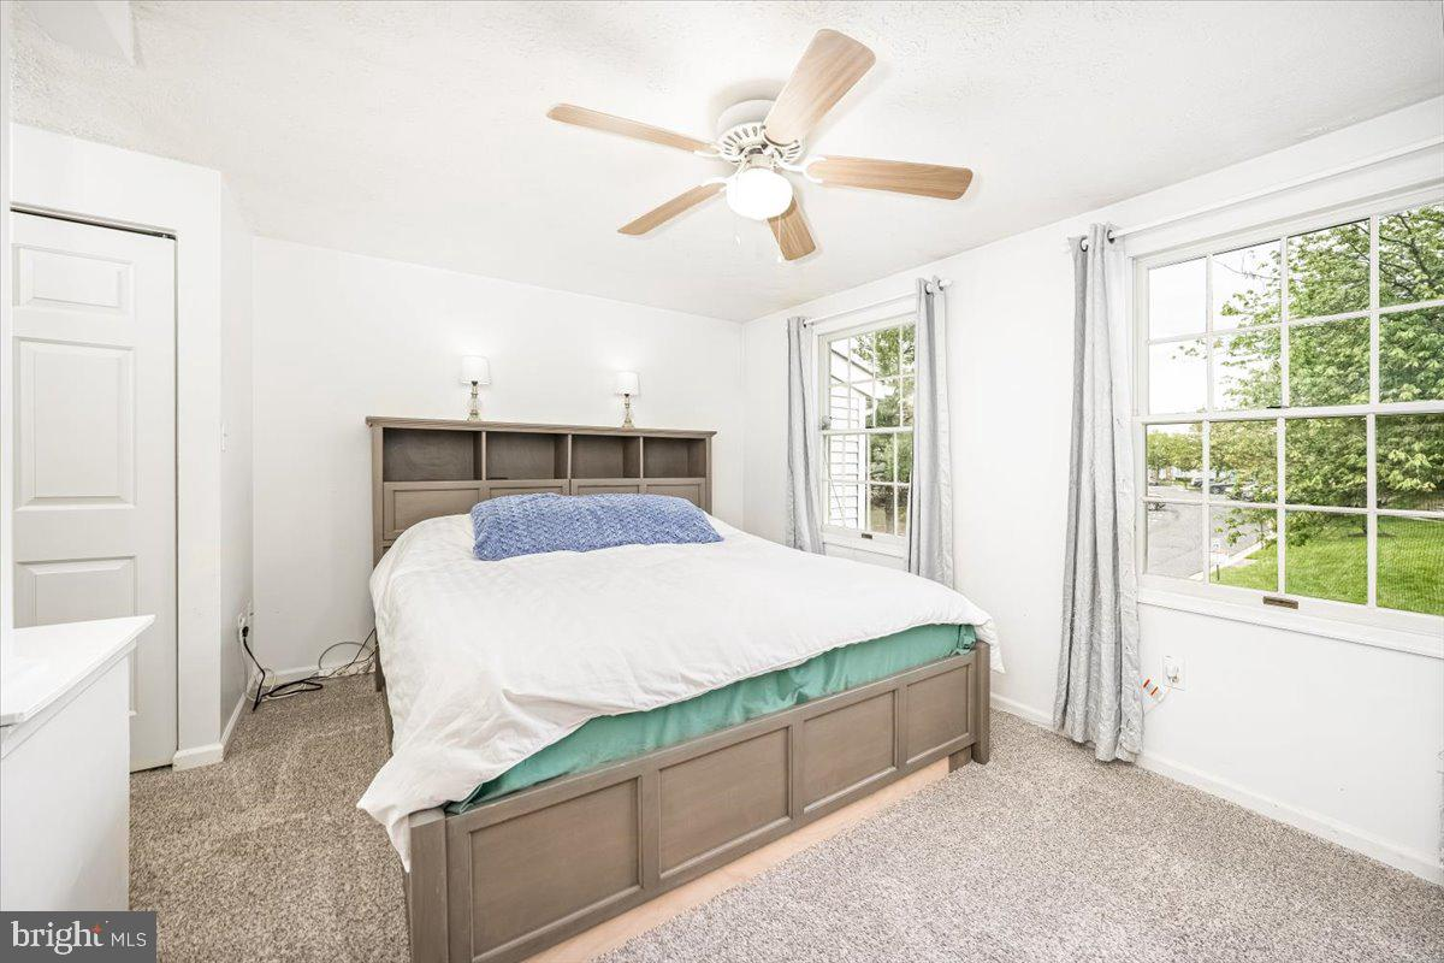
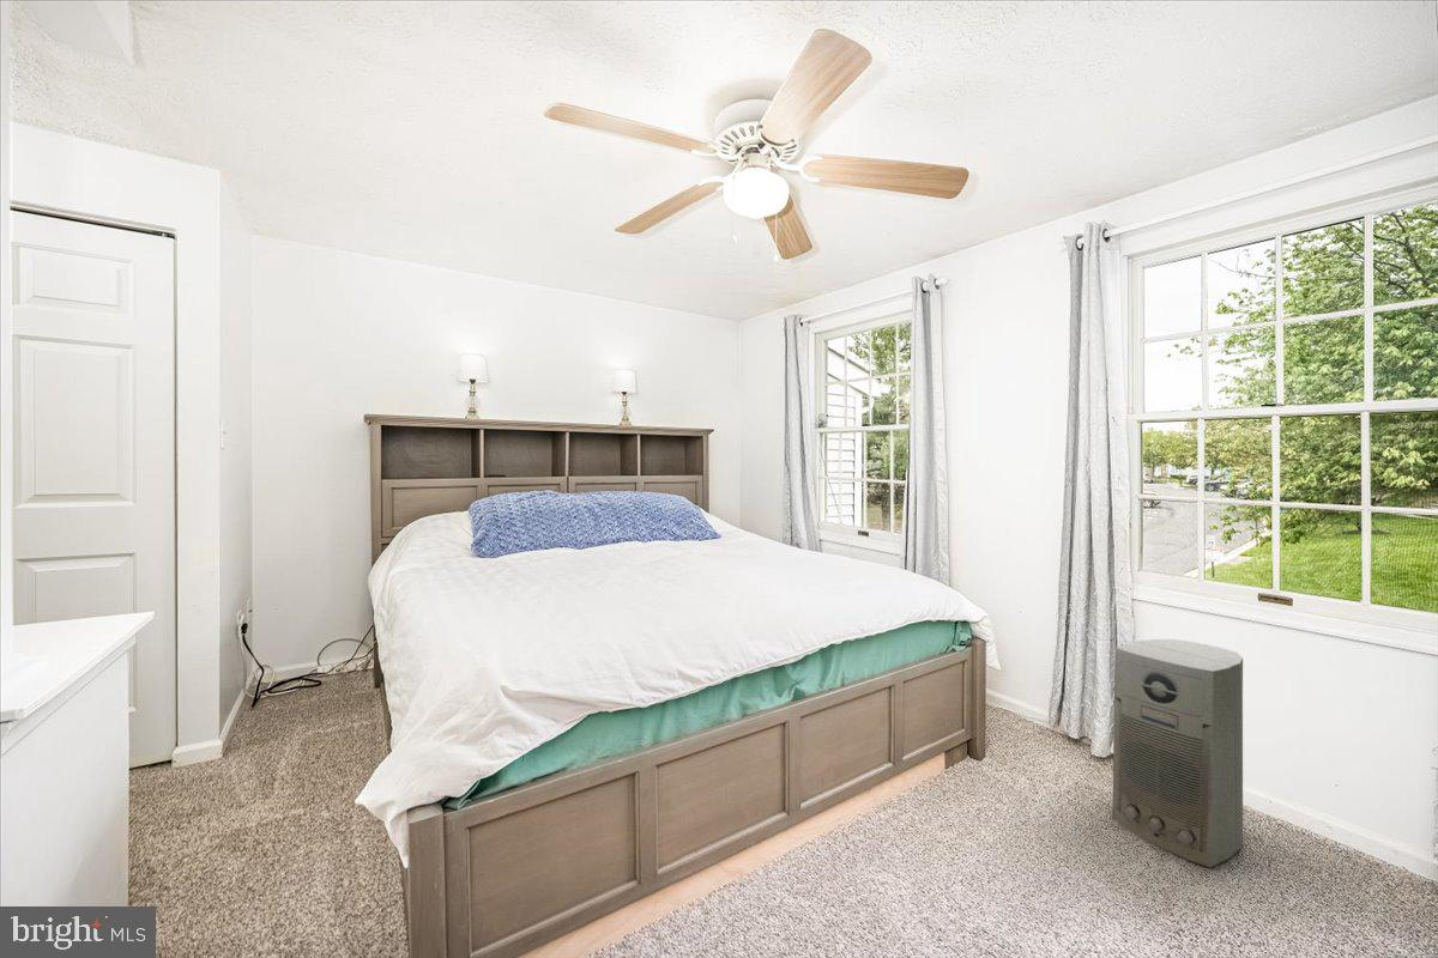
+ air purifier [1111,638,1244,868]
